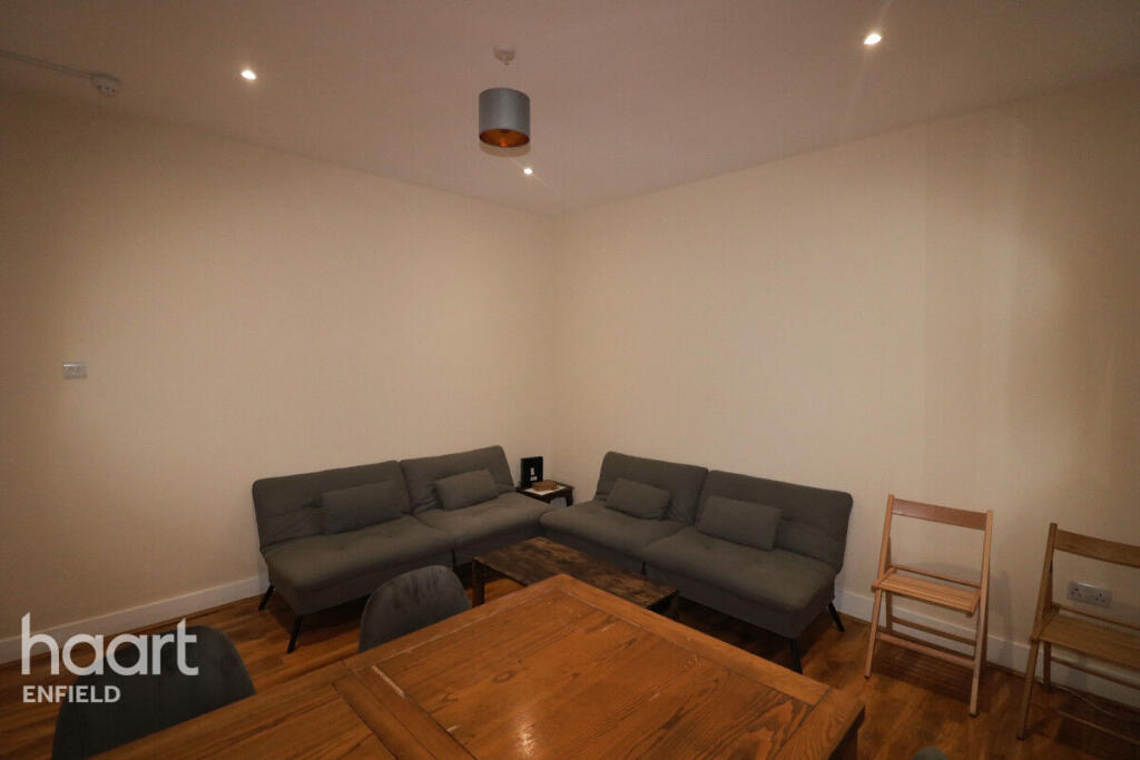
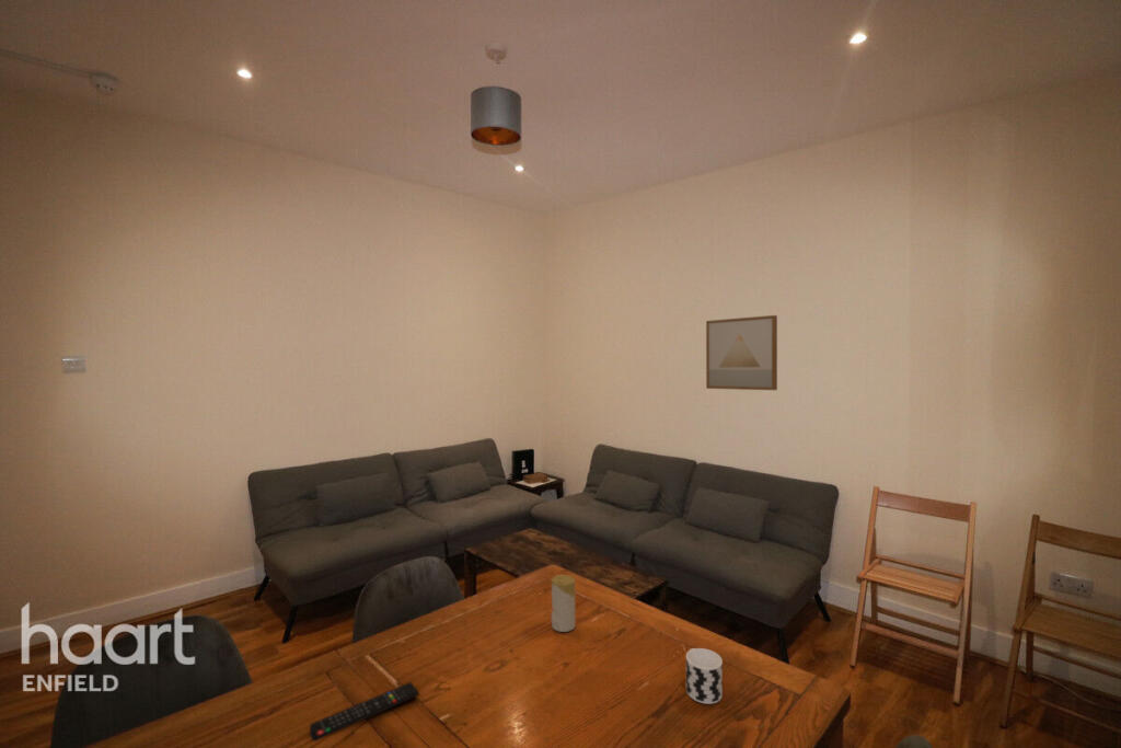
+ wall art [705,314,778,391]
+ remote control [309,681,420,741]
+ candle [550,574,576,633]
+ cup [685,647,724,705]
